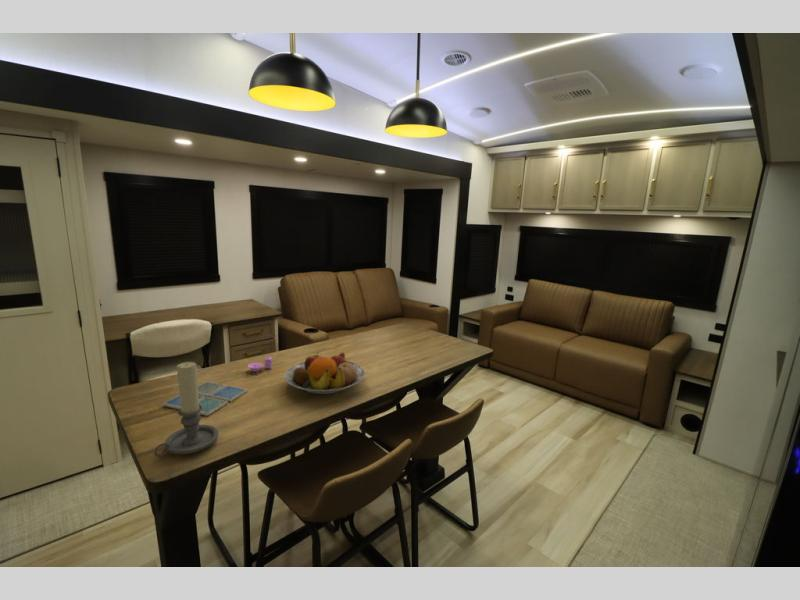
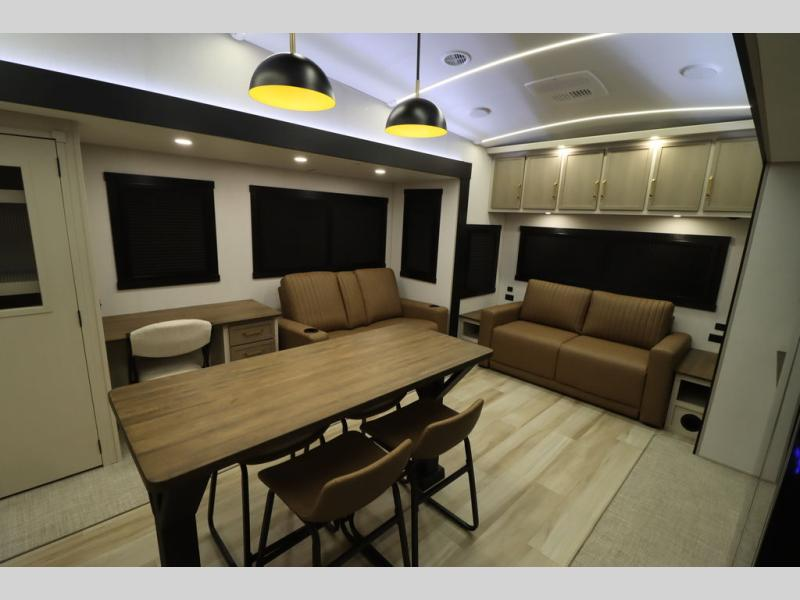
- fruit bowl [283,351,366,395]
- salt and pepper shaker set [246,355,274,373]
- drink coaster [162,380,249,417]
- candle holder [153,361,219,458]
